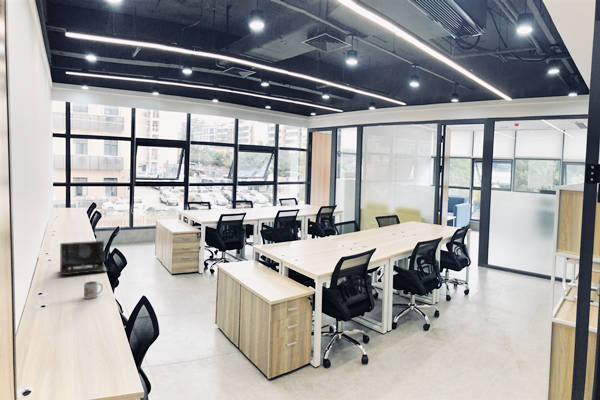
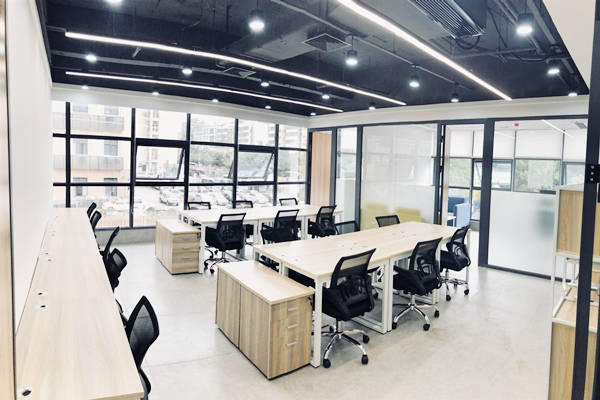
- mug [83,280,104,300]
- laptop [59,240,108,276]
